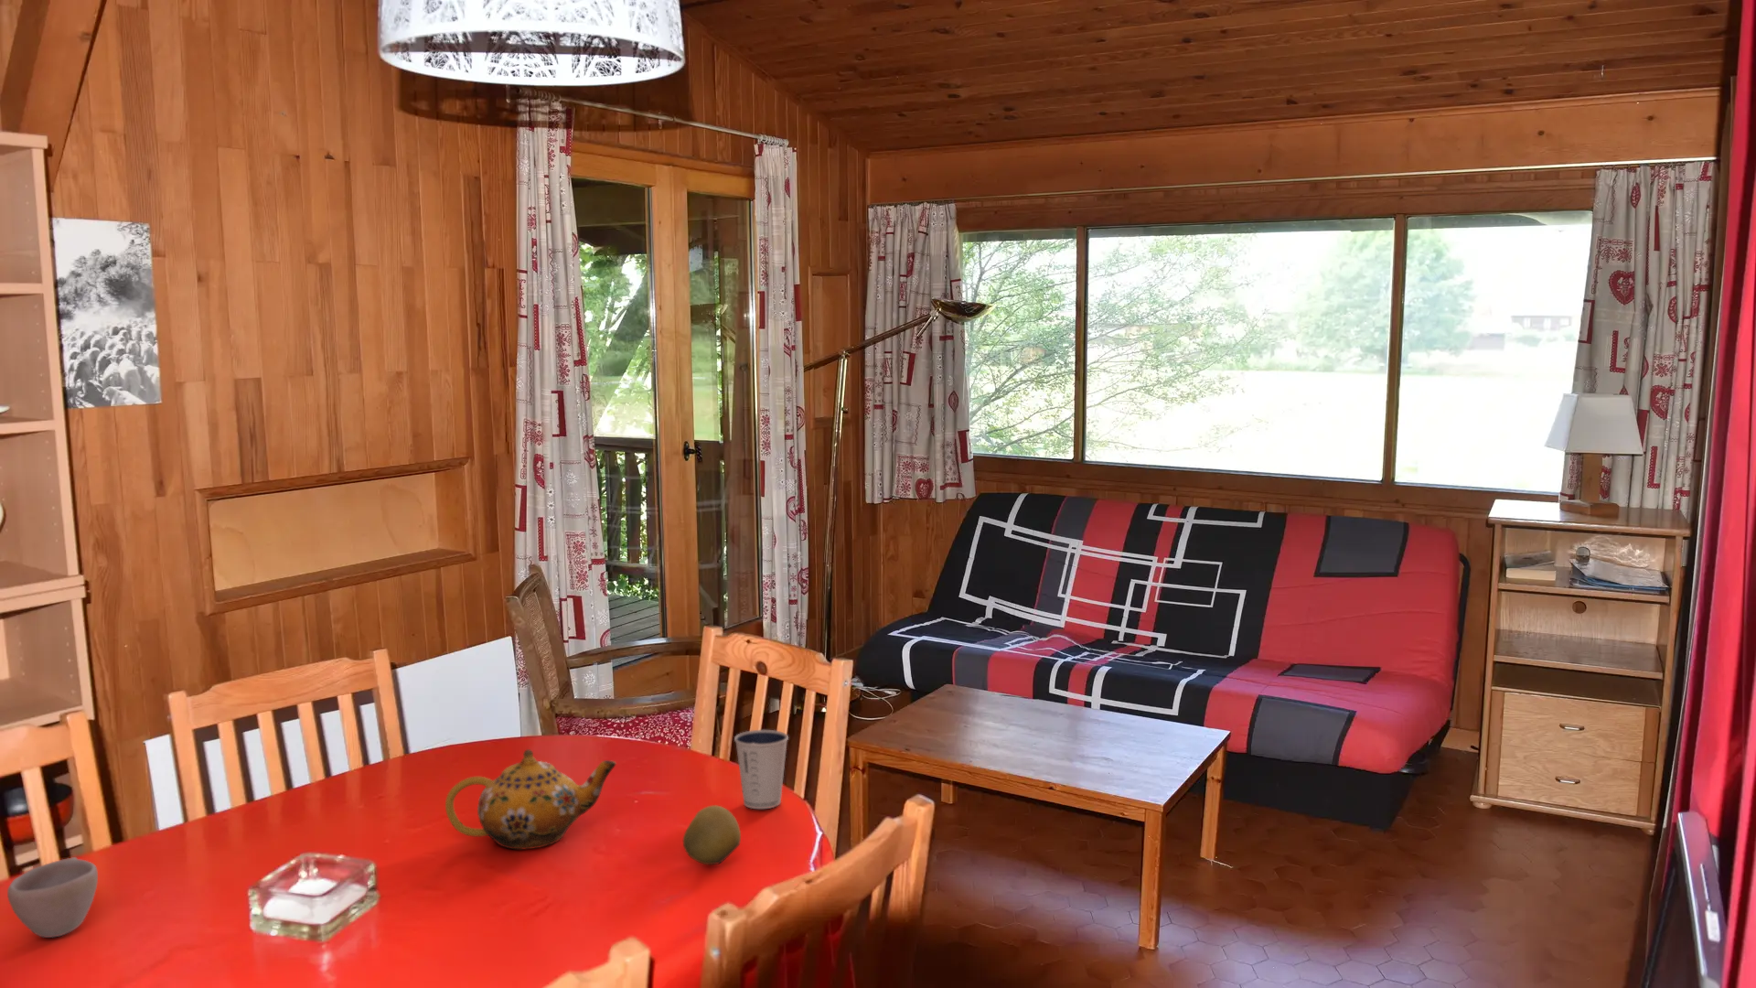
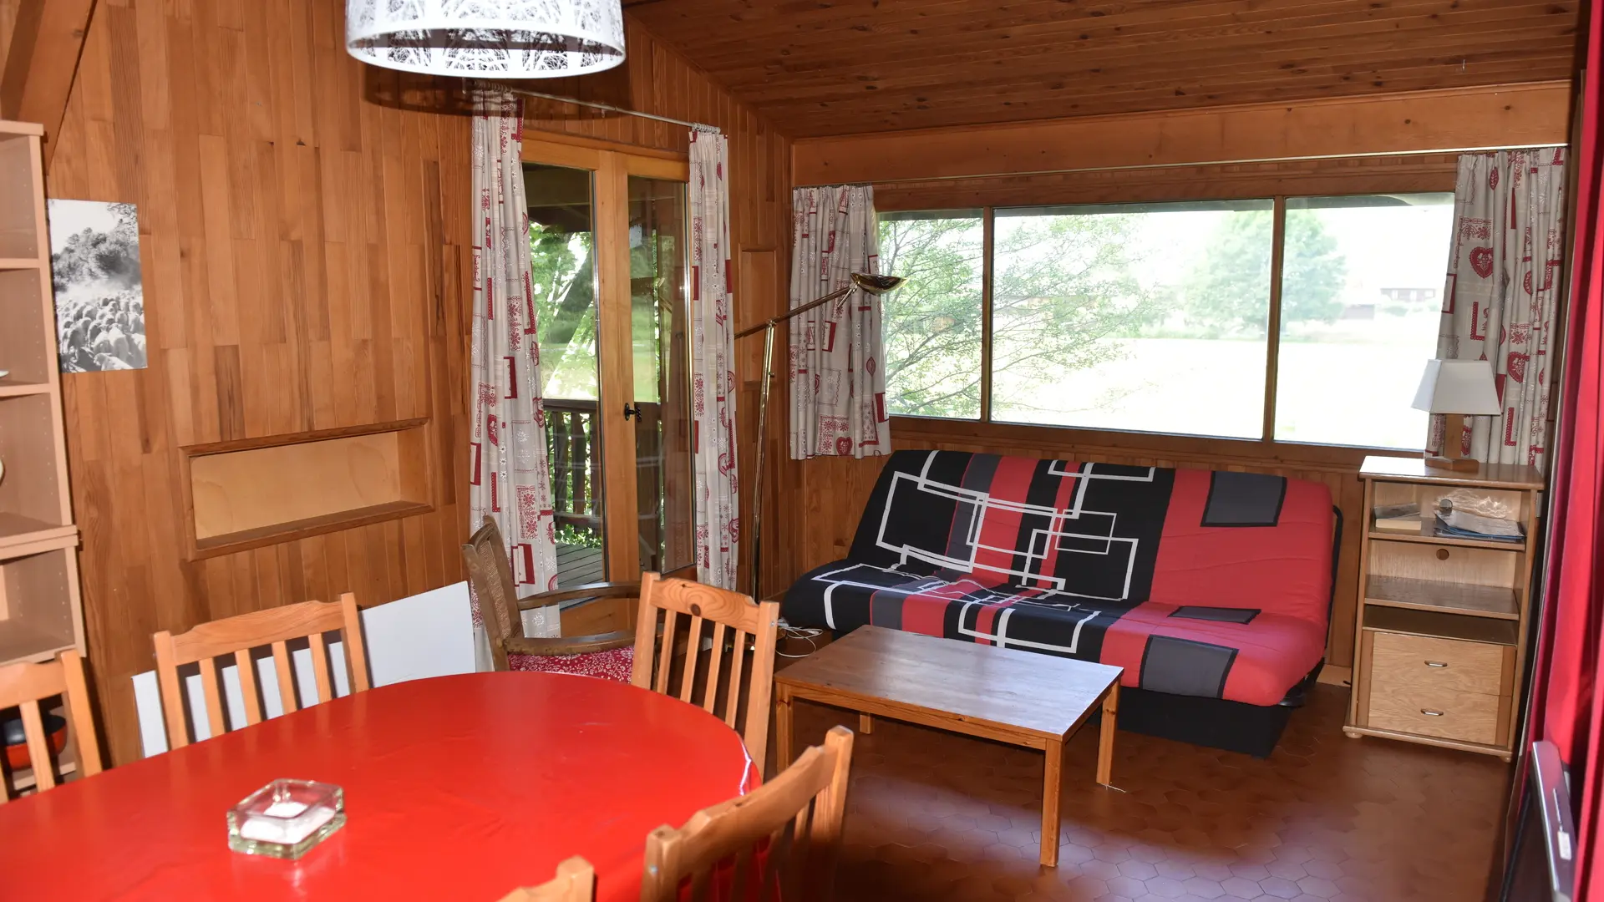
- teapot [445,748,616,849]
- cup [6,857,99,939]
- dixie cup [733,729,789,809]
- fruit [683,805,742,865]
